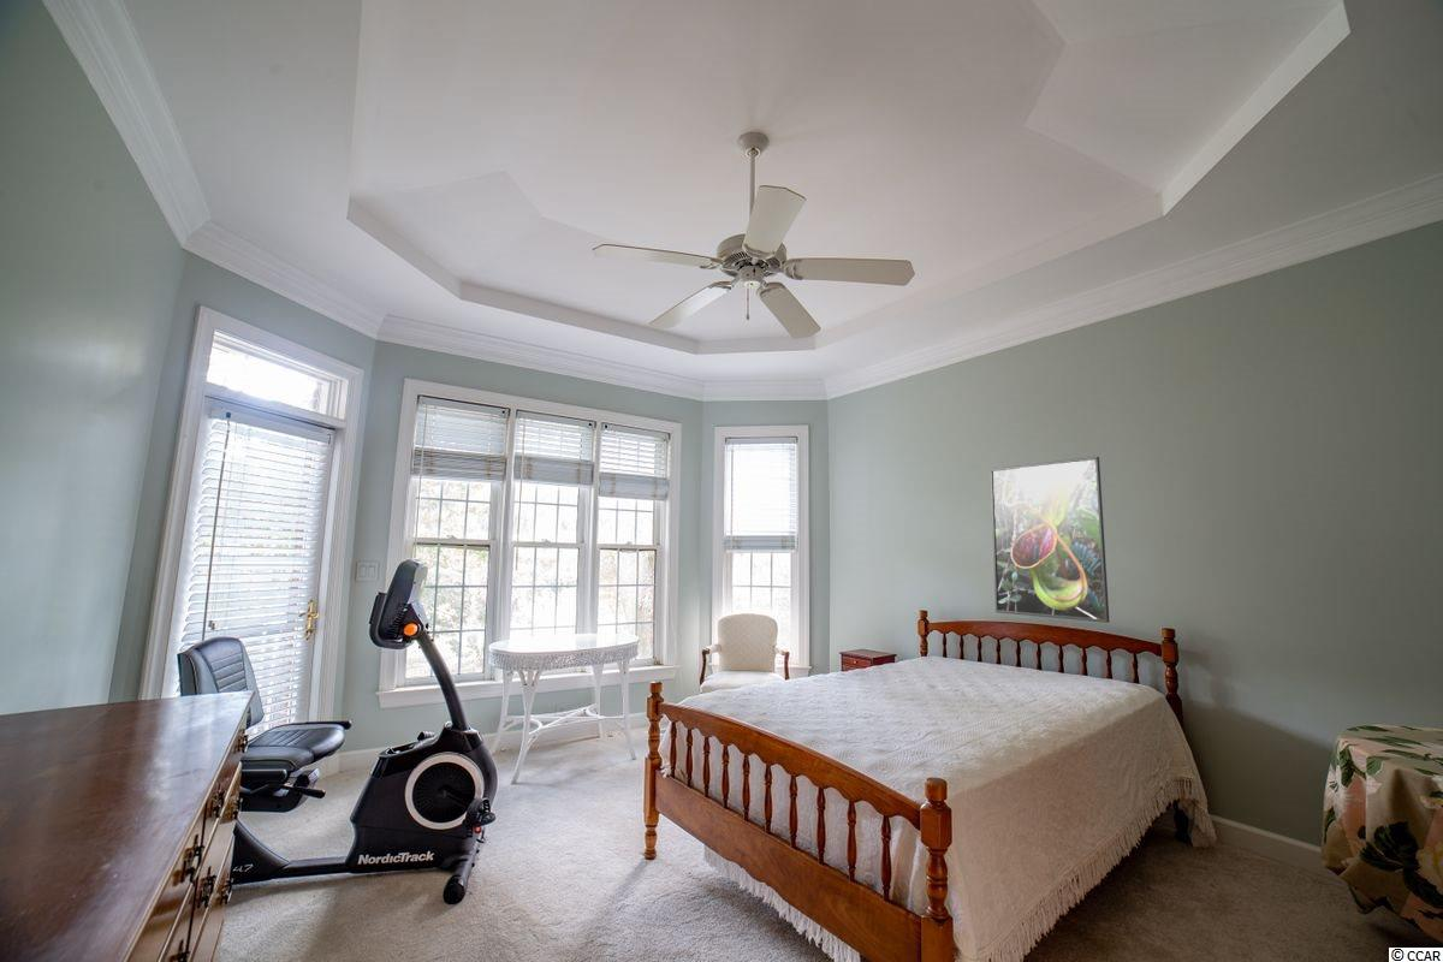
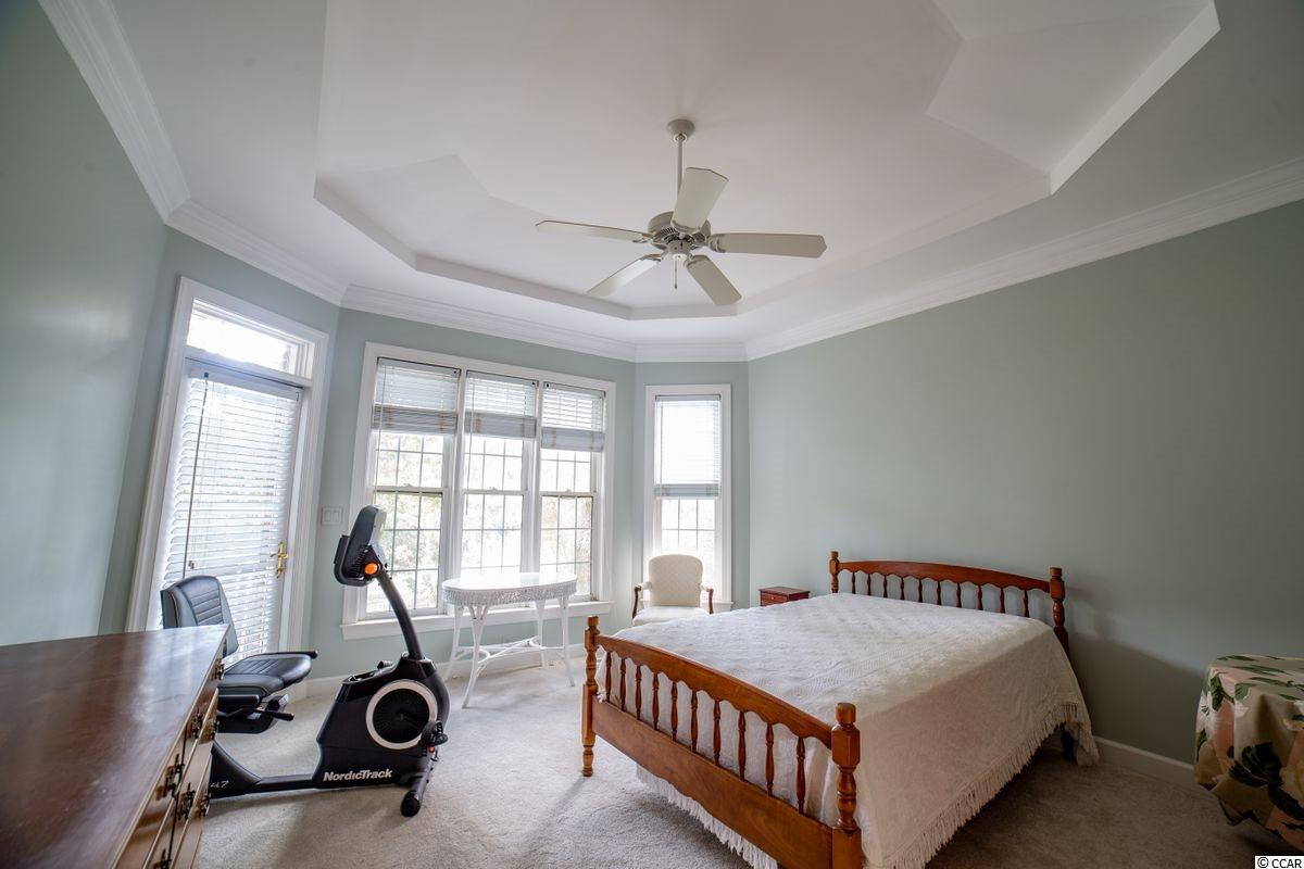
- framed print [988,456,1111,624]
